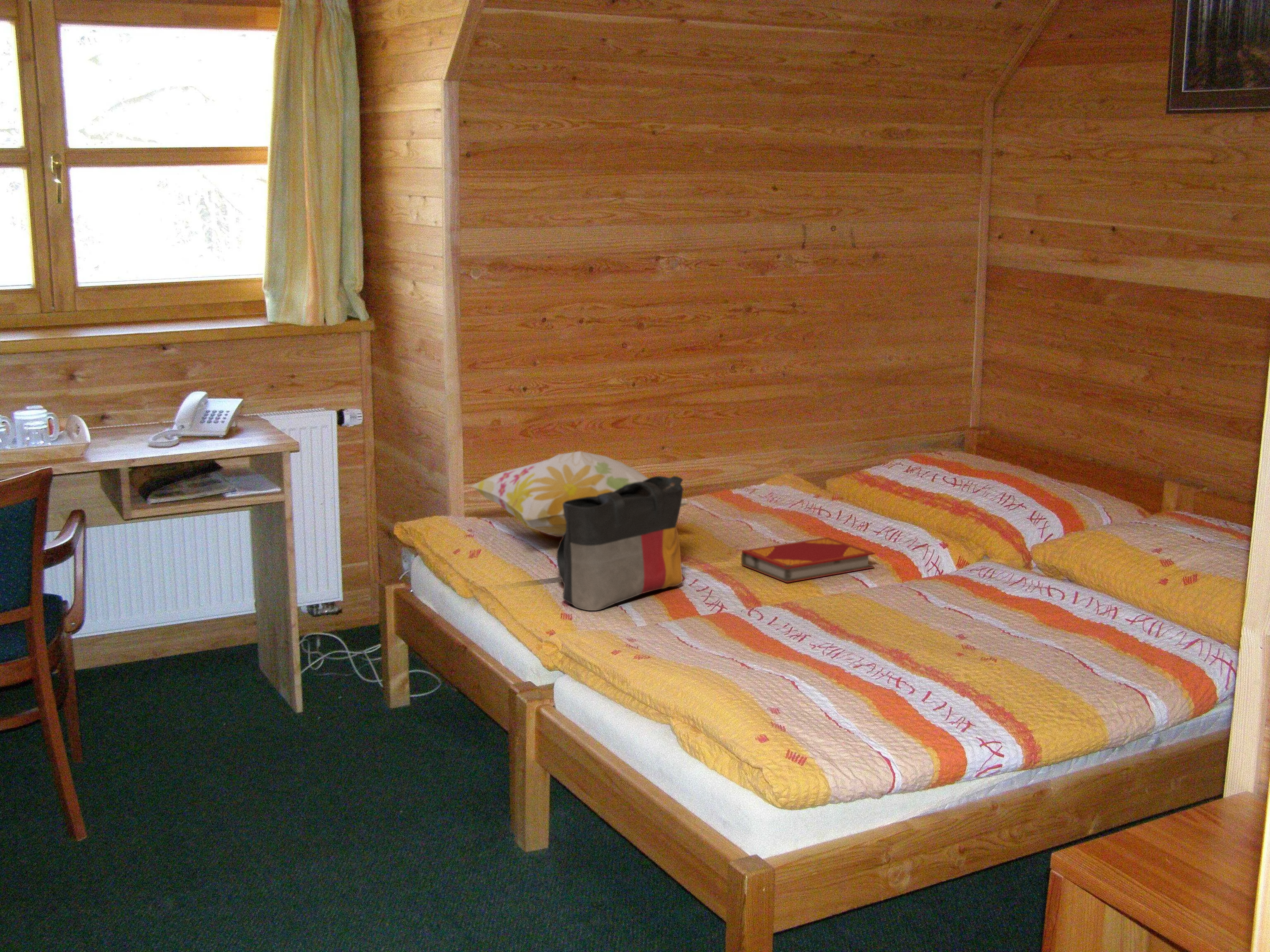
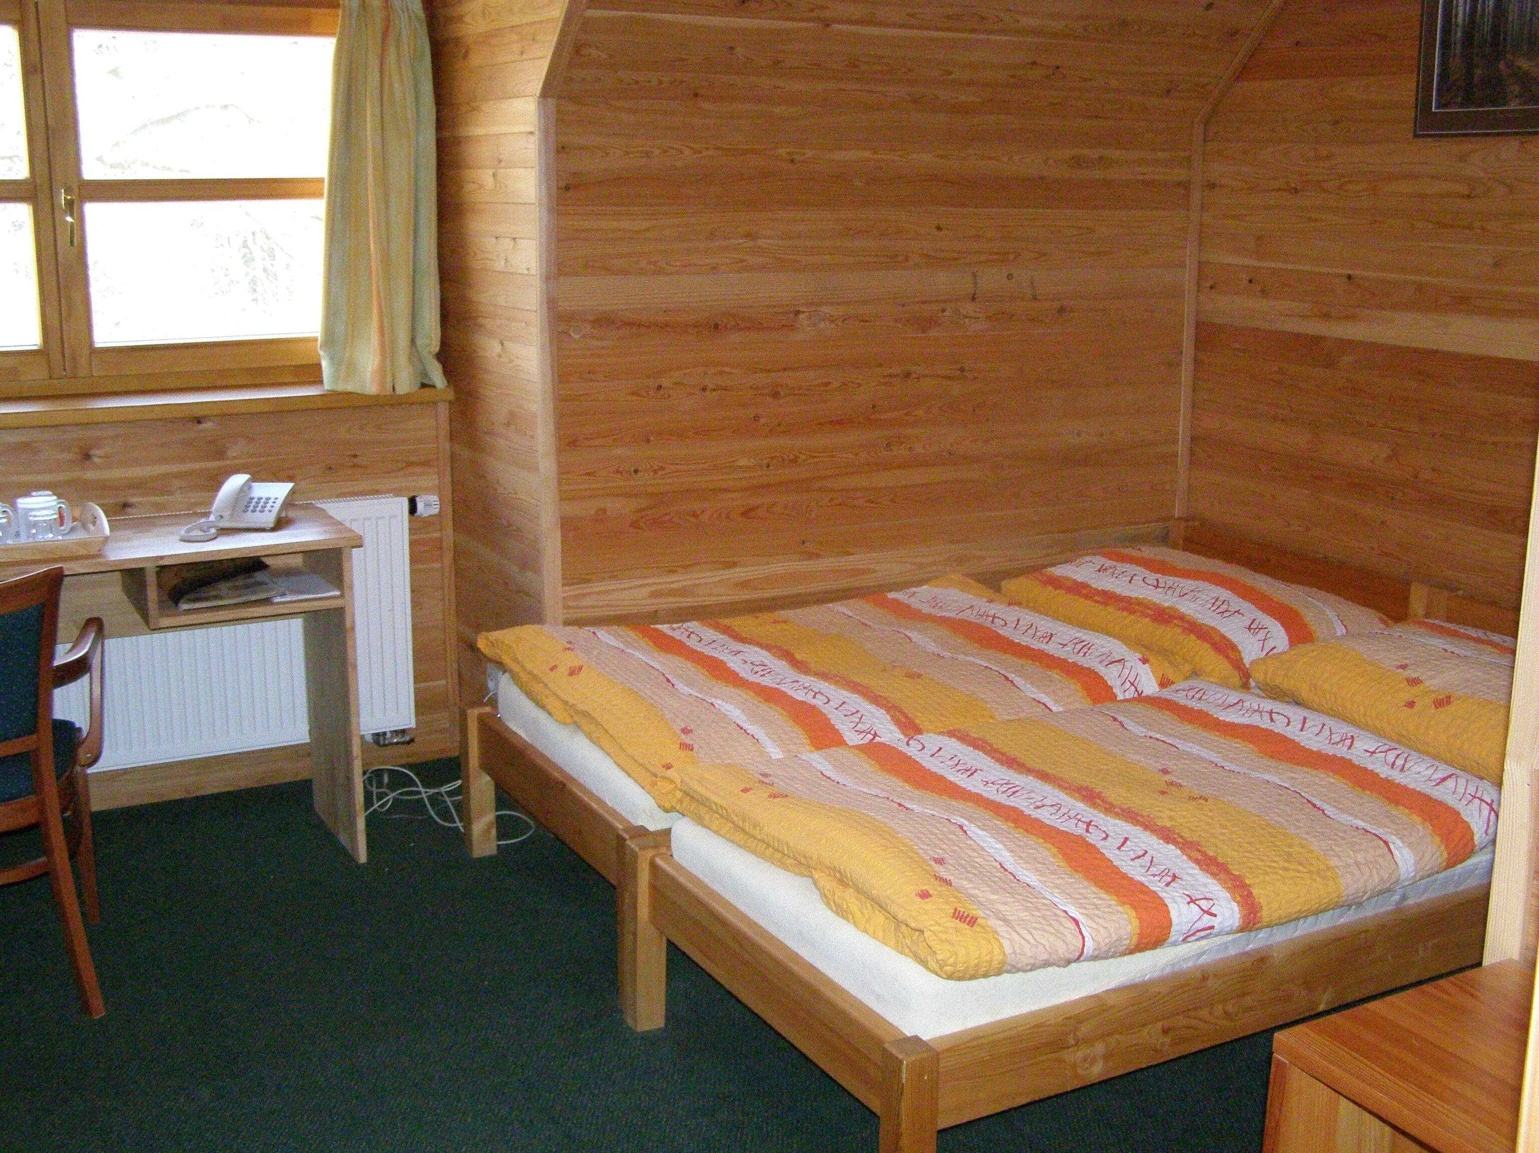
- hardback book [741,537,876,583]
- decorative pillow [469,451,692,537]
- tote bag [556,476,684,611]
